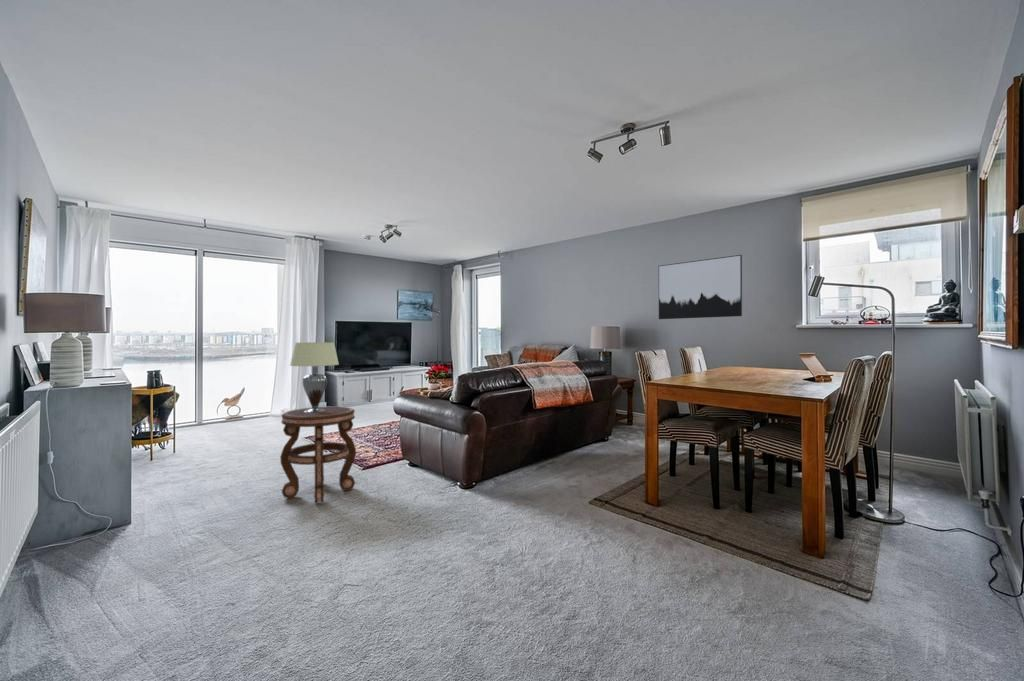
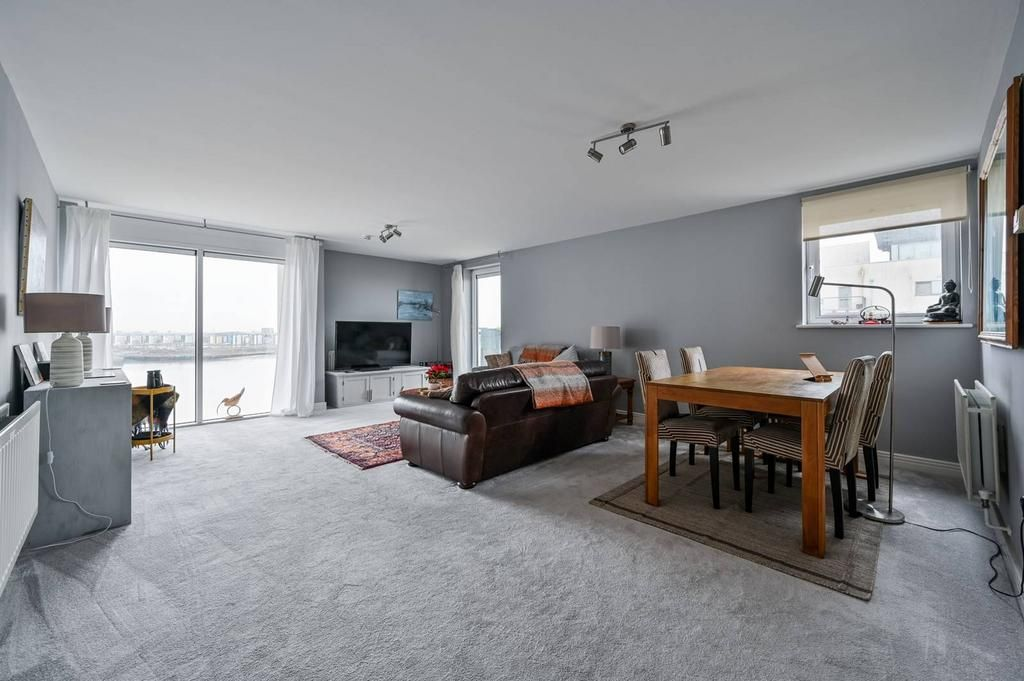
- side table [279,406,357,504]
- lampshade [289,341,340,412]
- wall art [657,254,743,320]
